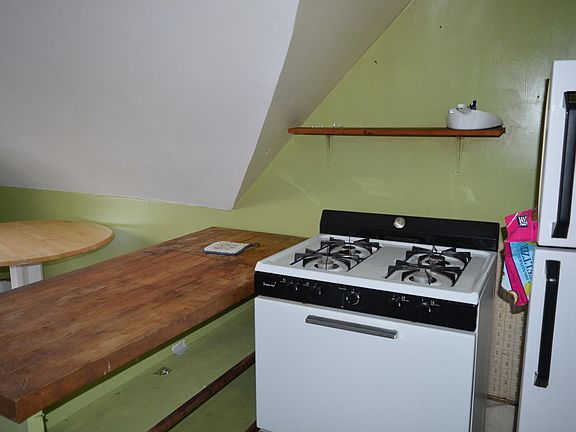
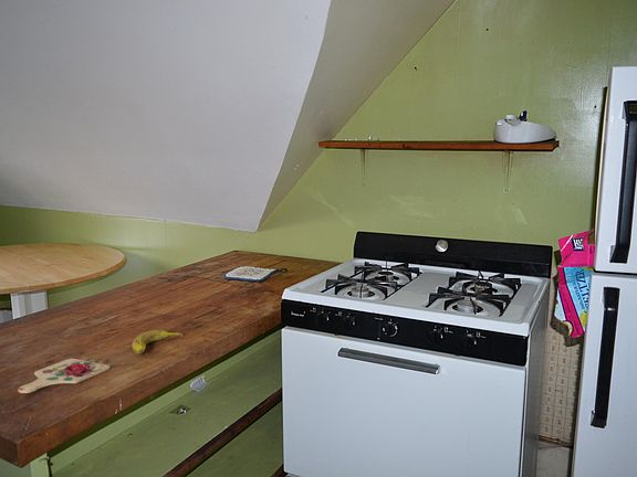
+ cutting board [18,356,112,394]
+ fruit [130,329,184,354]
